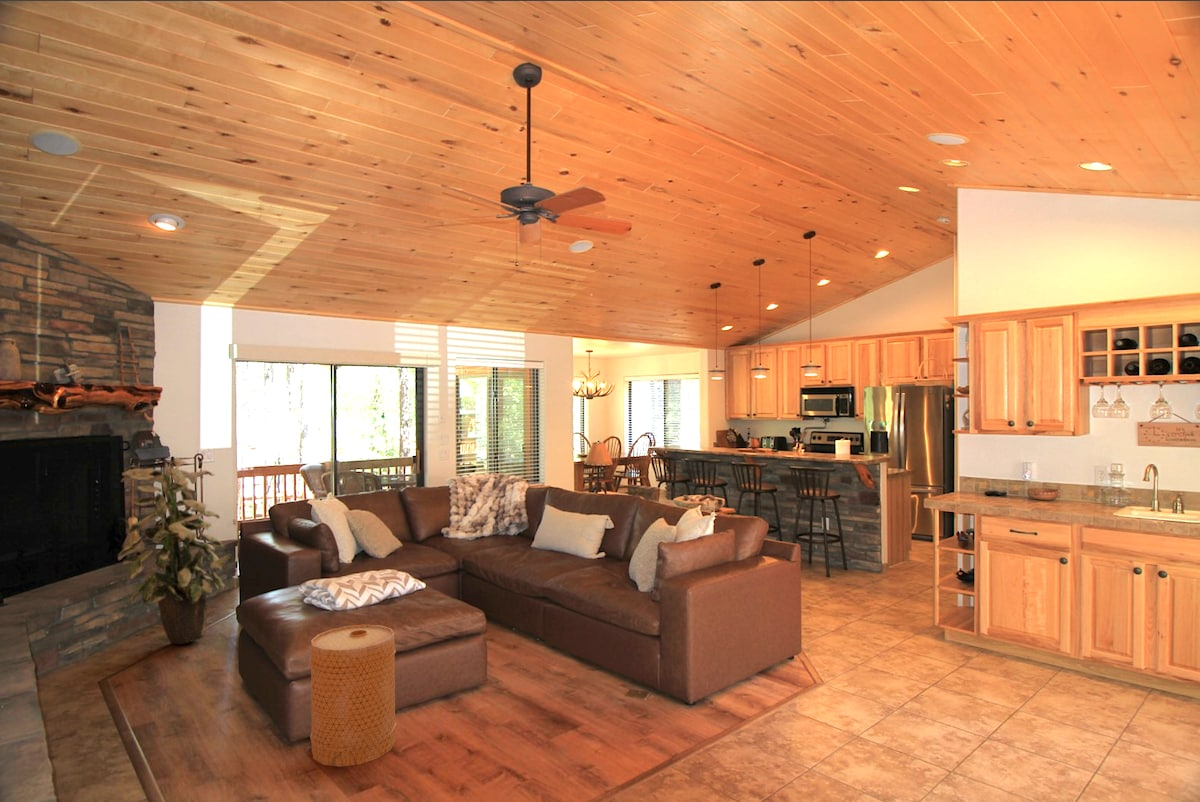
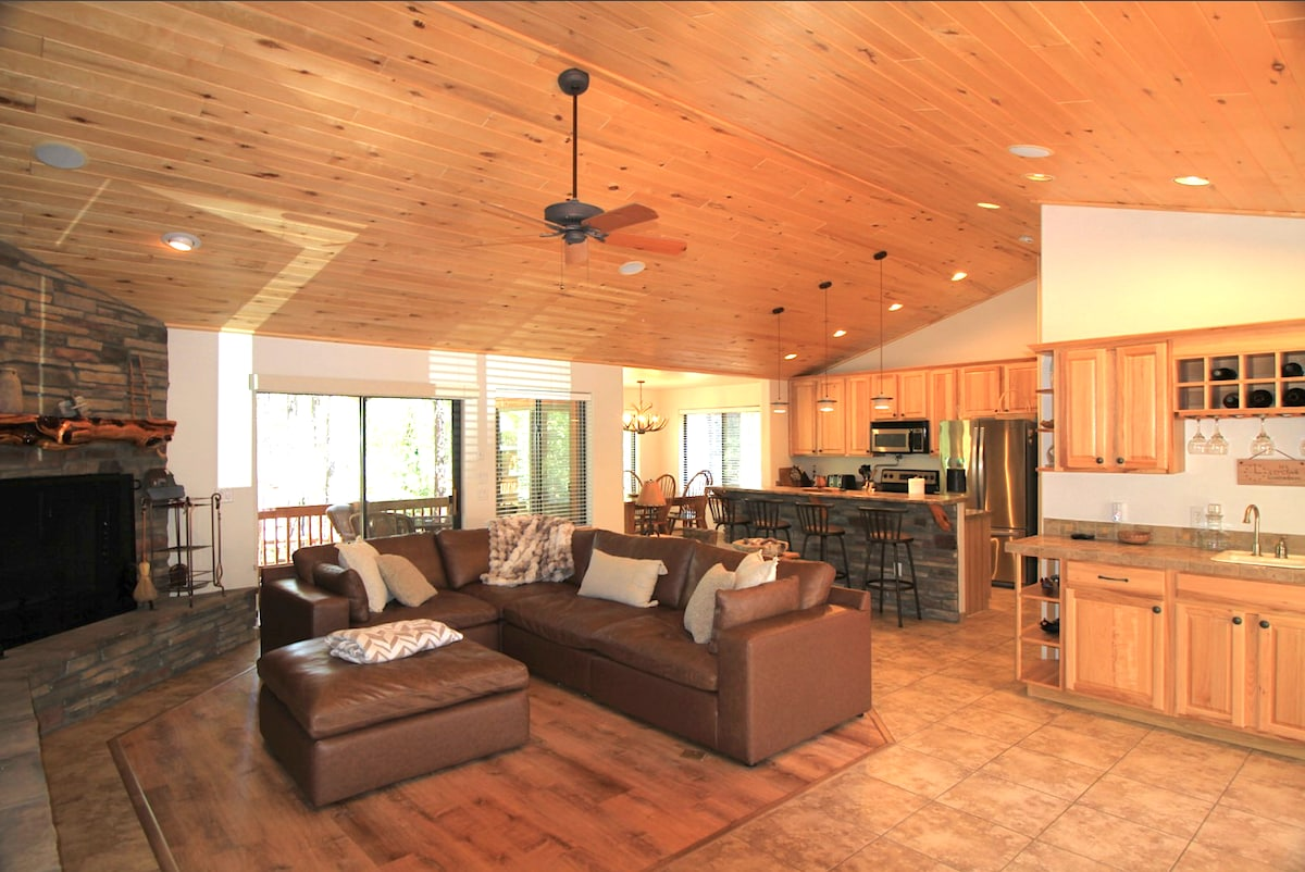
- basket [309,624,398,768]
- indoor plant [117,458,233,645]
